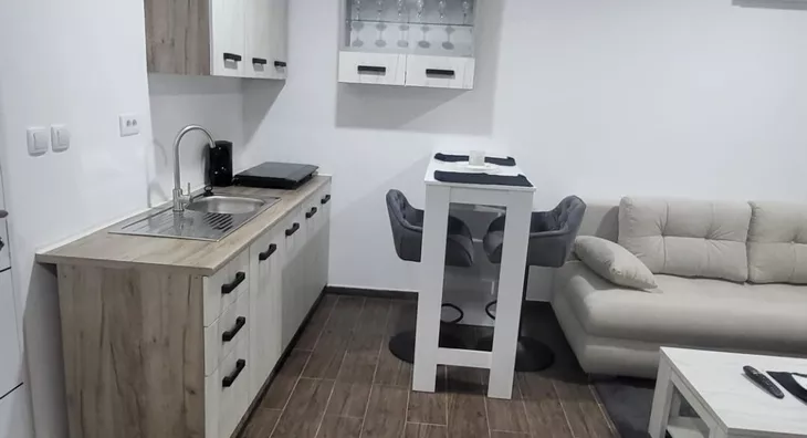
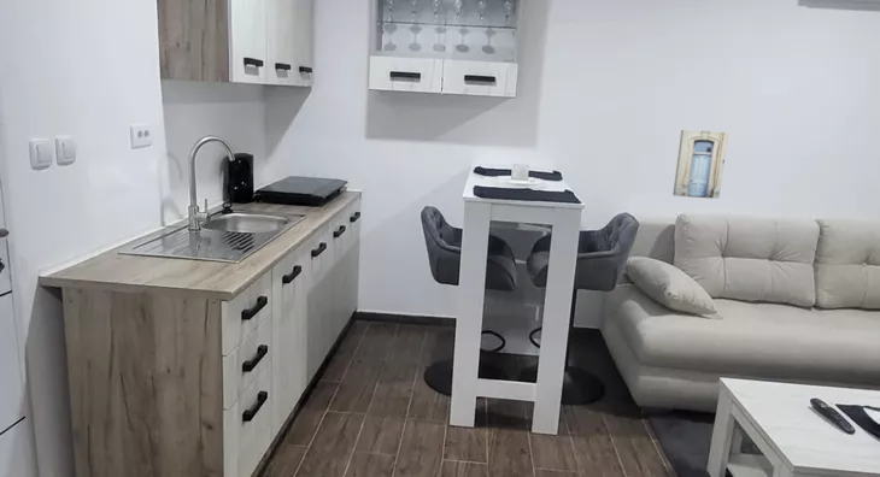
+ wall art [671,129,729,200]
